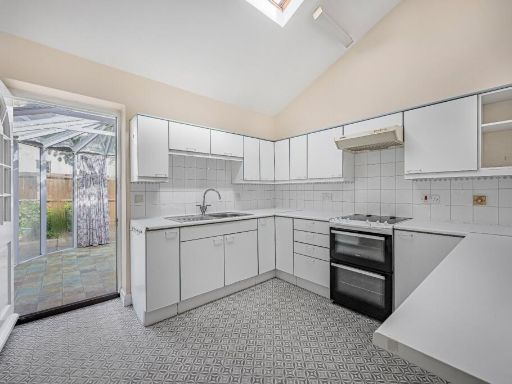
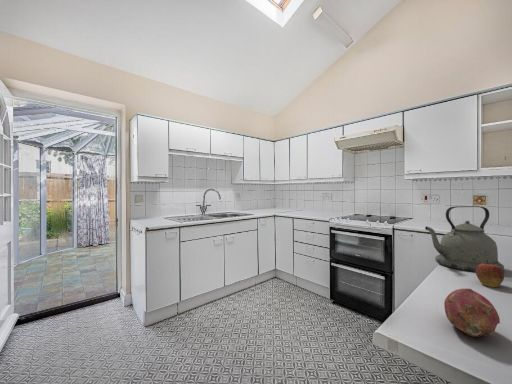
+ fruit [475,260,505,288]
+ kettle [424,205,505,273]
+ fruit [443,288,501,338]
